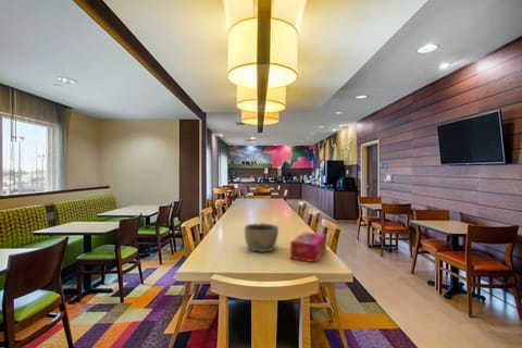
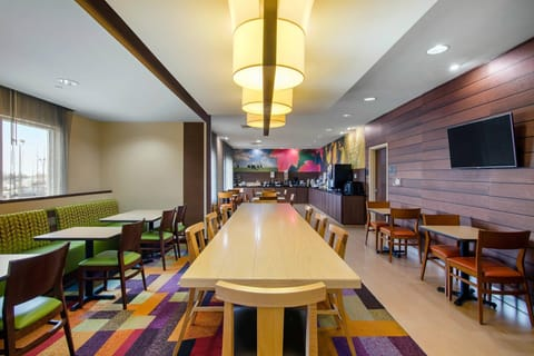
- tissue box [289,231,327,263]
- bowl [244,222,279,253]
